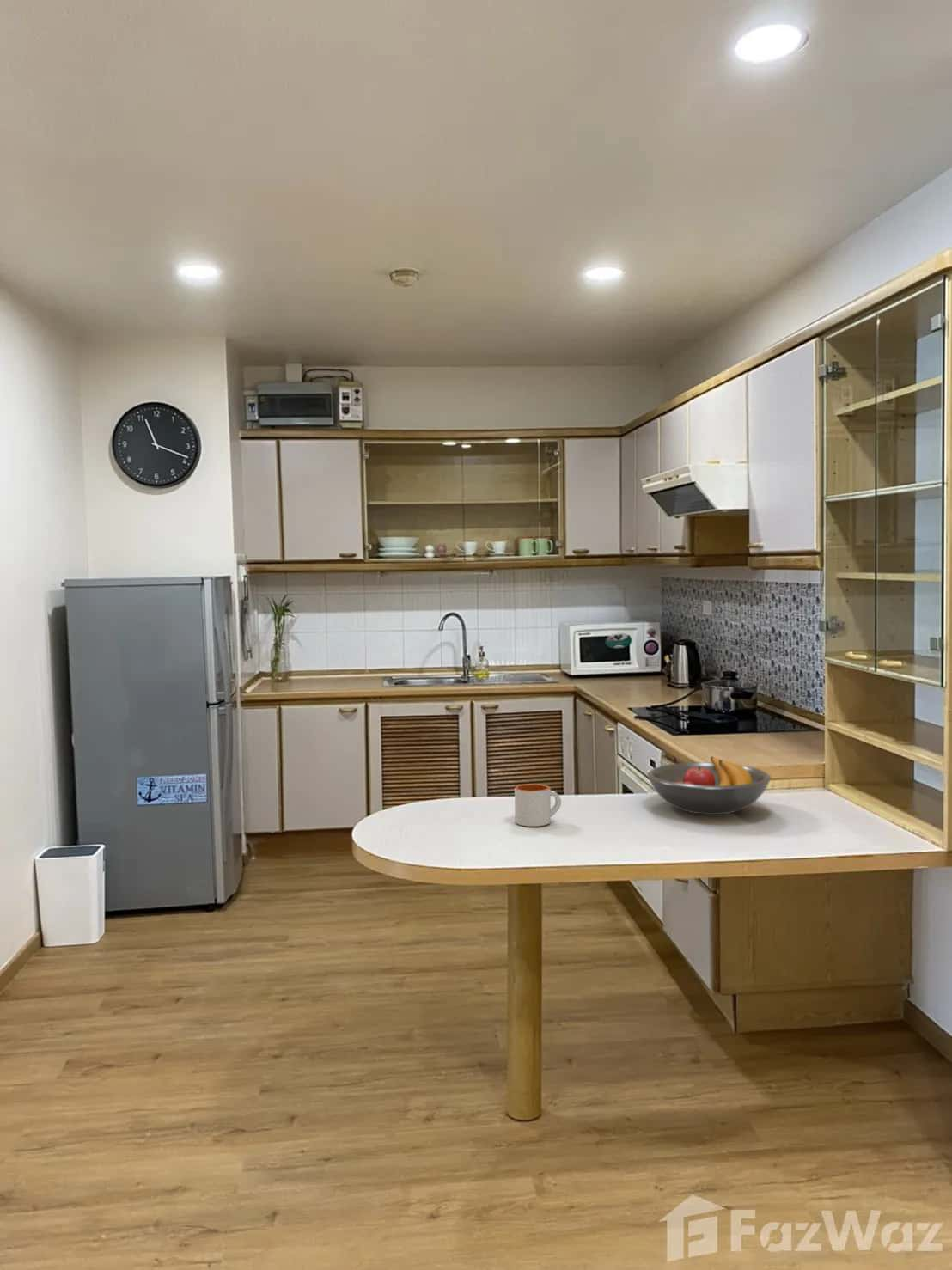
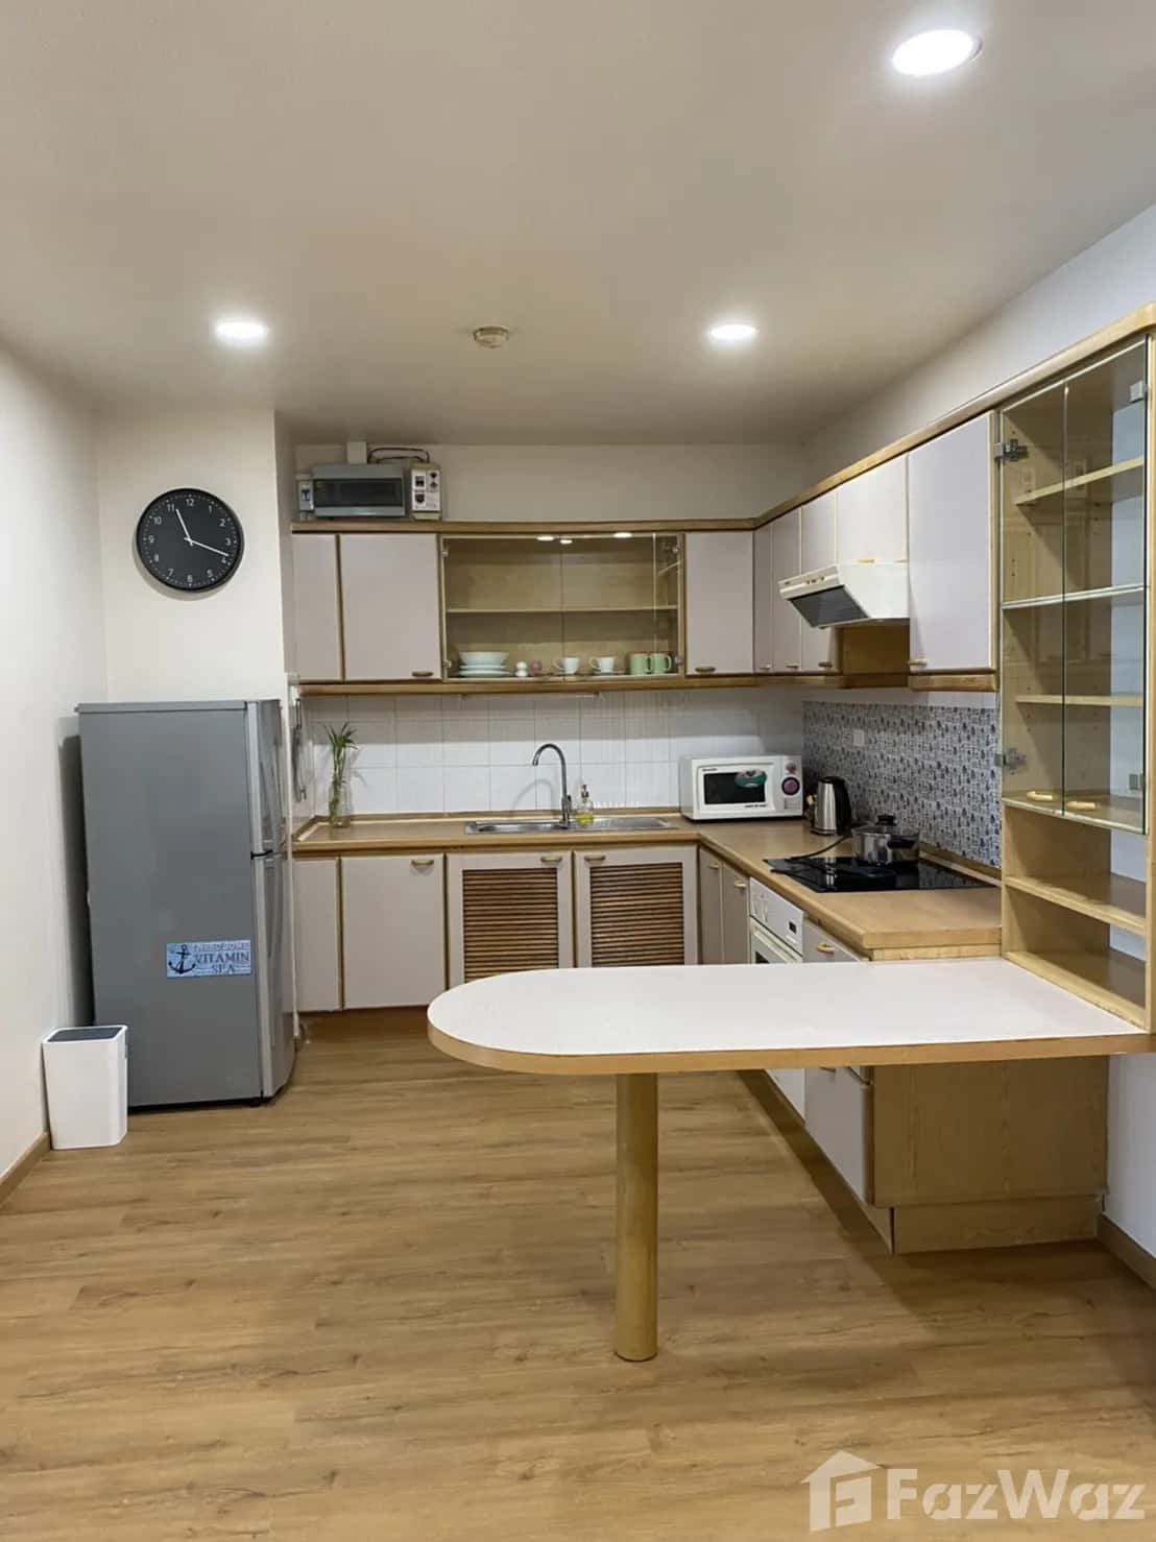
- fruit bowl [646,755,772,815]
- mug [514,783,562,827]
